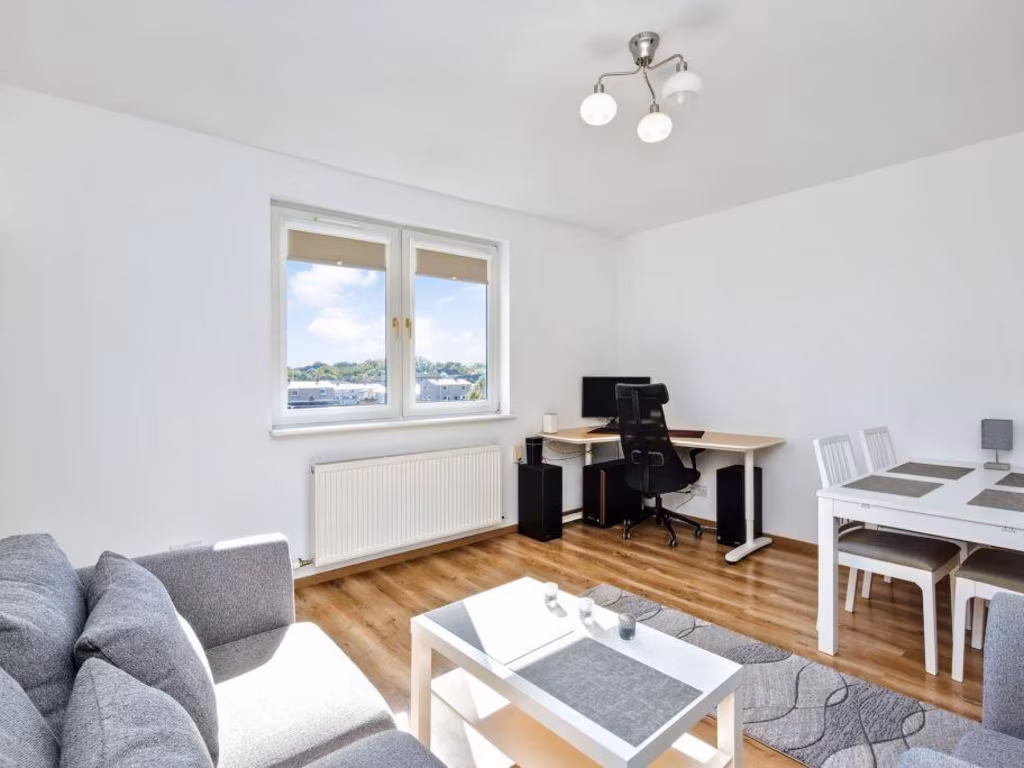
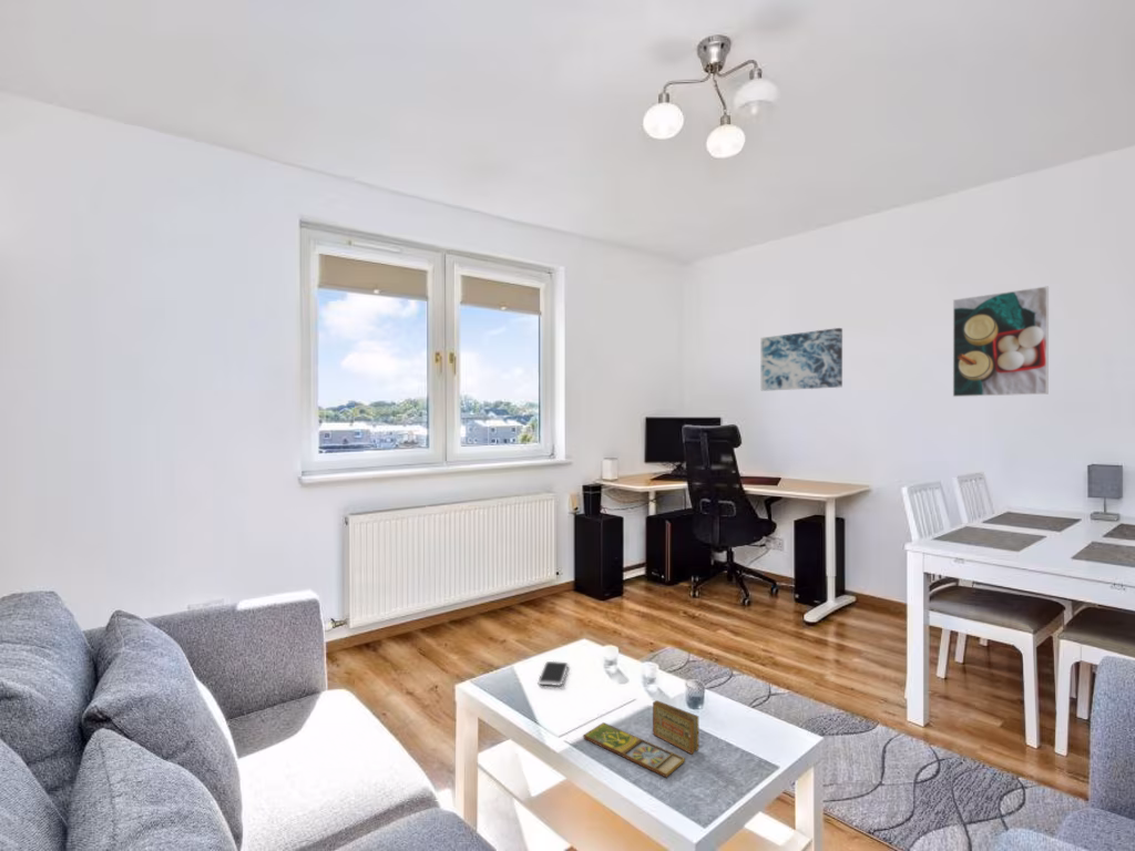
+ wall art [760,327,843,392]
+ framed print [952,285,1050,398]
+ smartphone [536,660,570,687]
+ board game [582,699,699,778]
